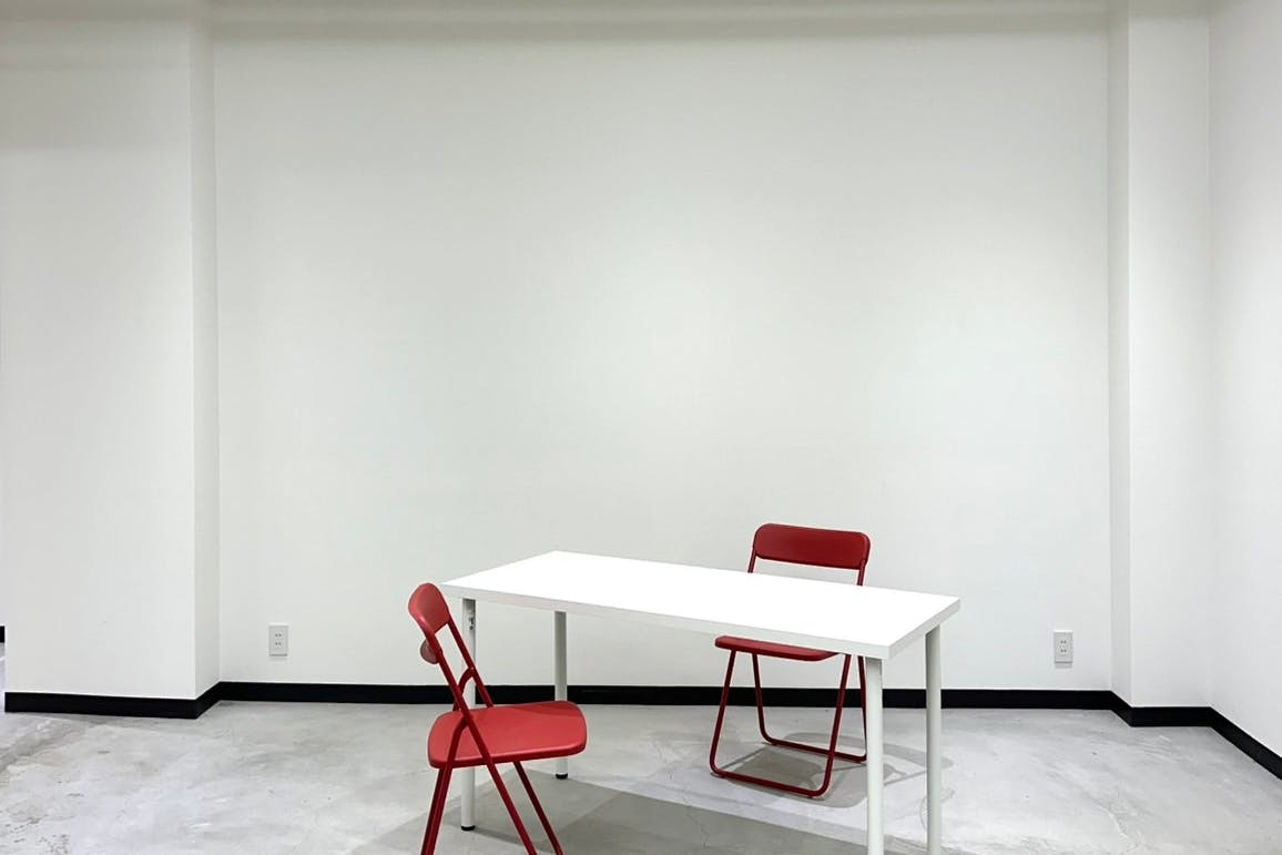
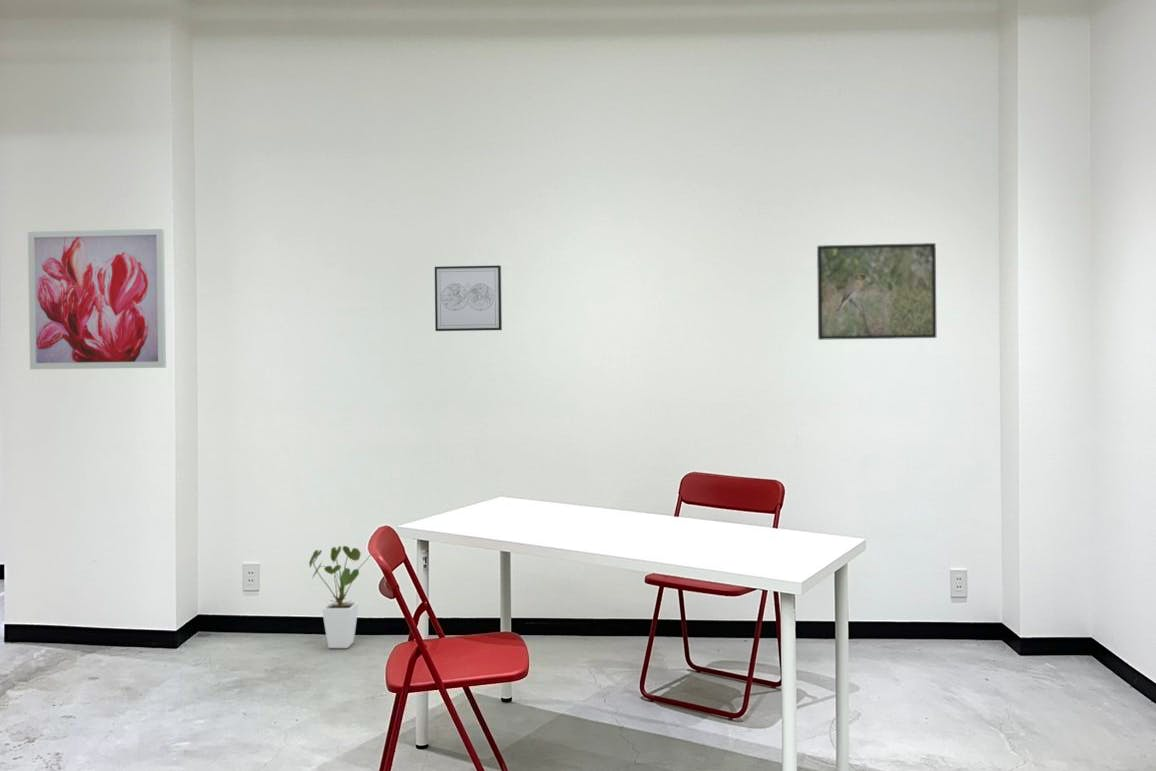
+ house plant [308,545,371,649]
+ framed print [816,242,937,341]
+ wall art [27,228,167,370]
+ wall art [434,264,503,332]
